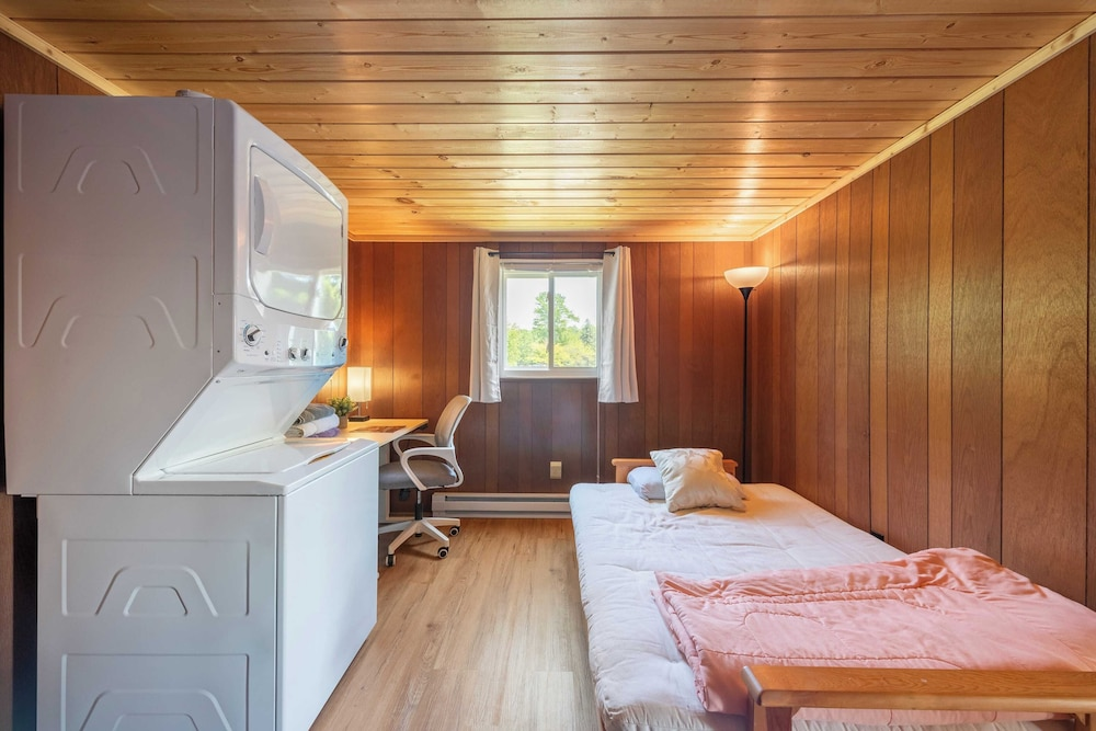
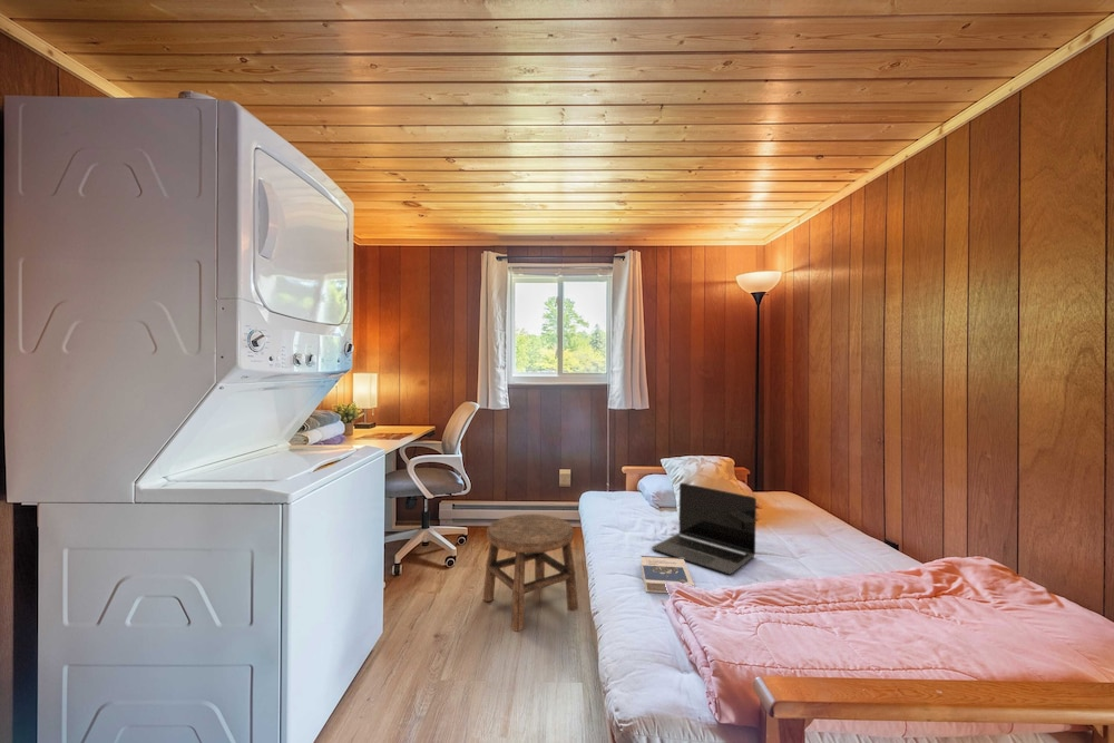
+ laptop [651,482,758,576]
+ hardback book [639,555,695,594]
+ stool [482,514,579,633]
